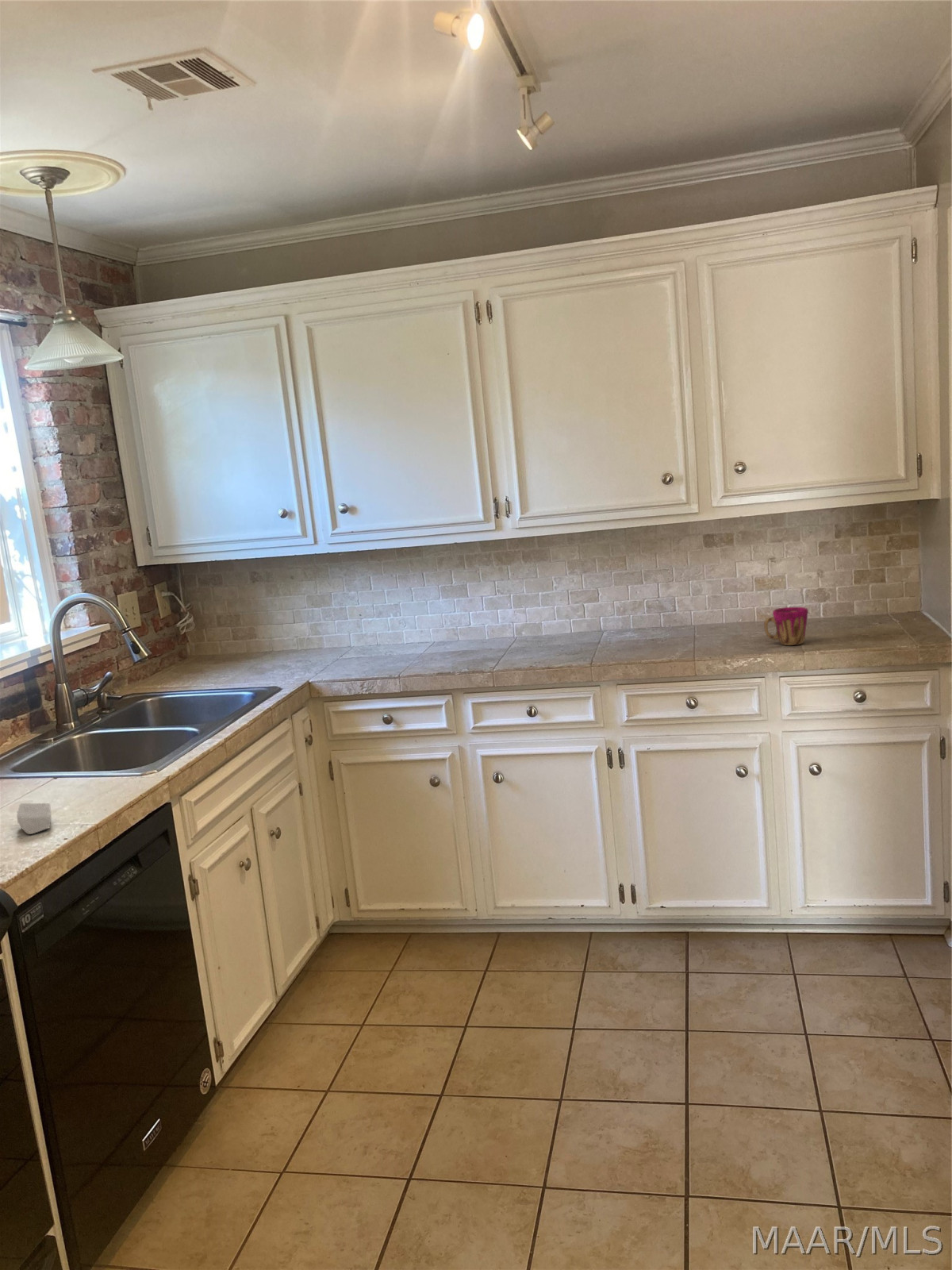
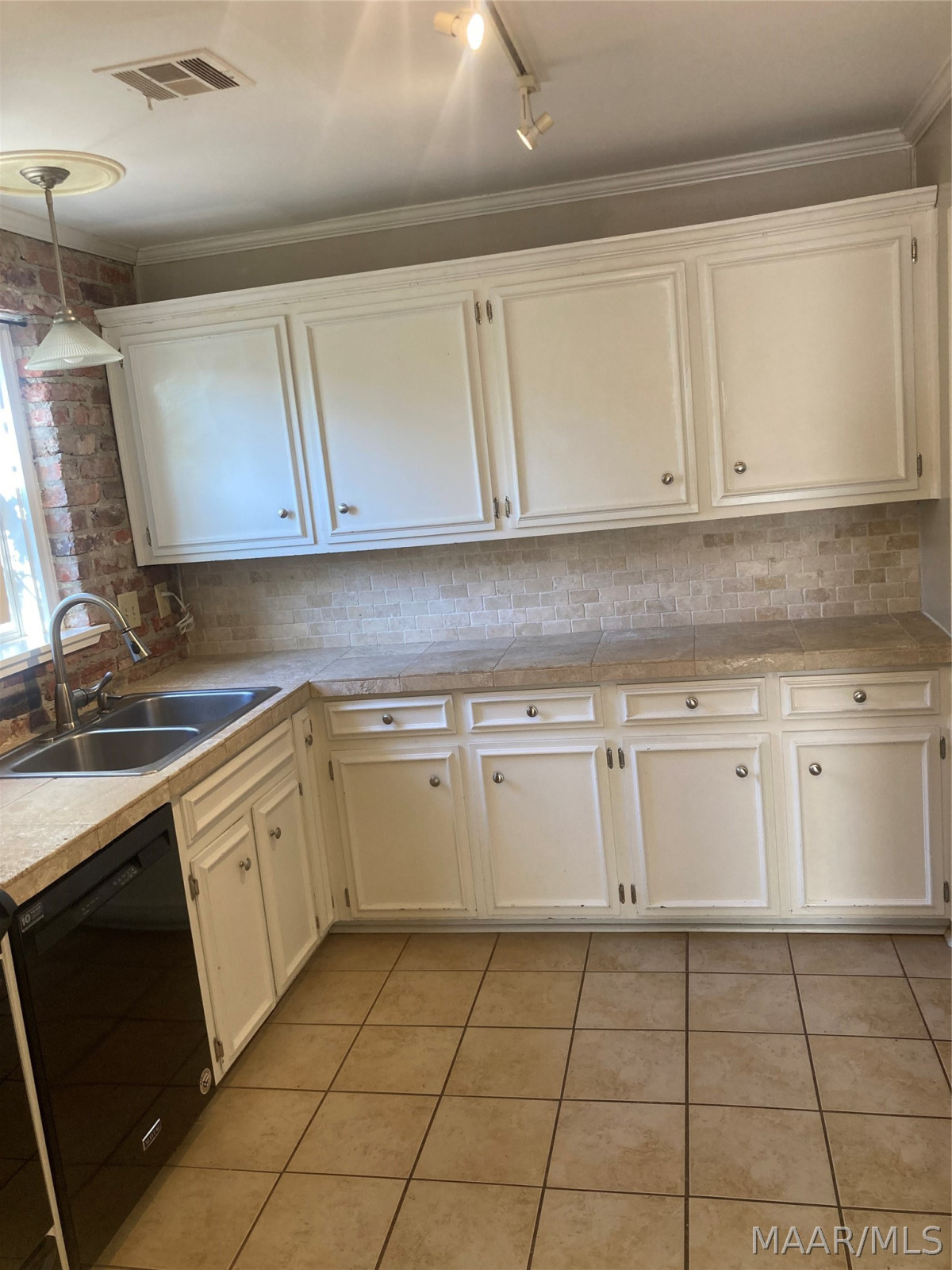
- soap bar [16,802,52,835]
- cup [763,606,809,646]
